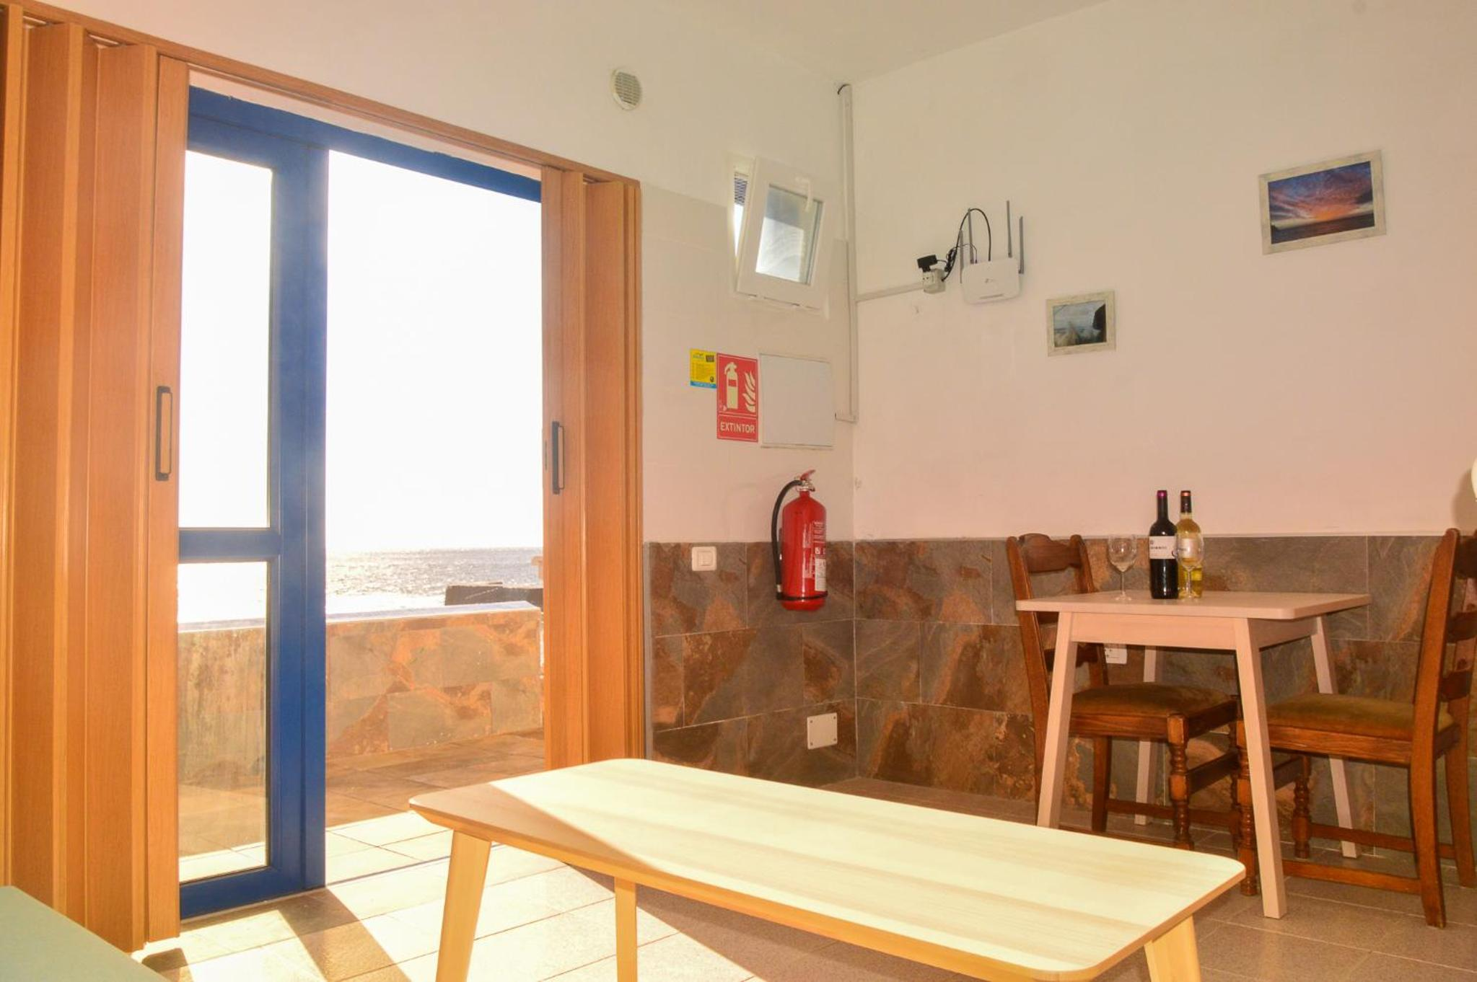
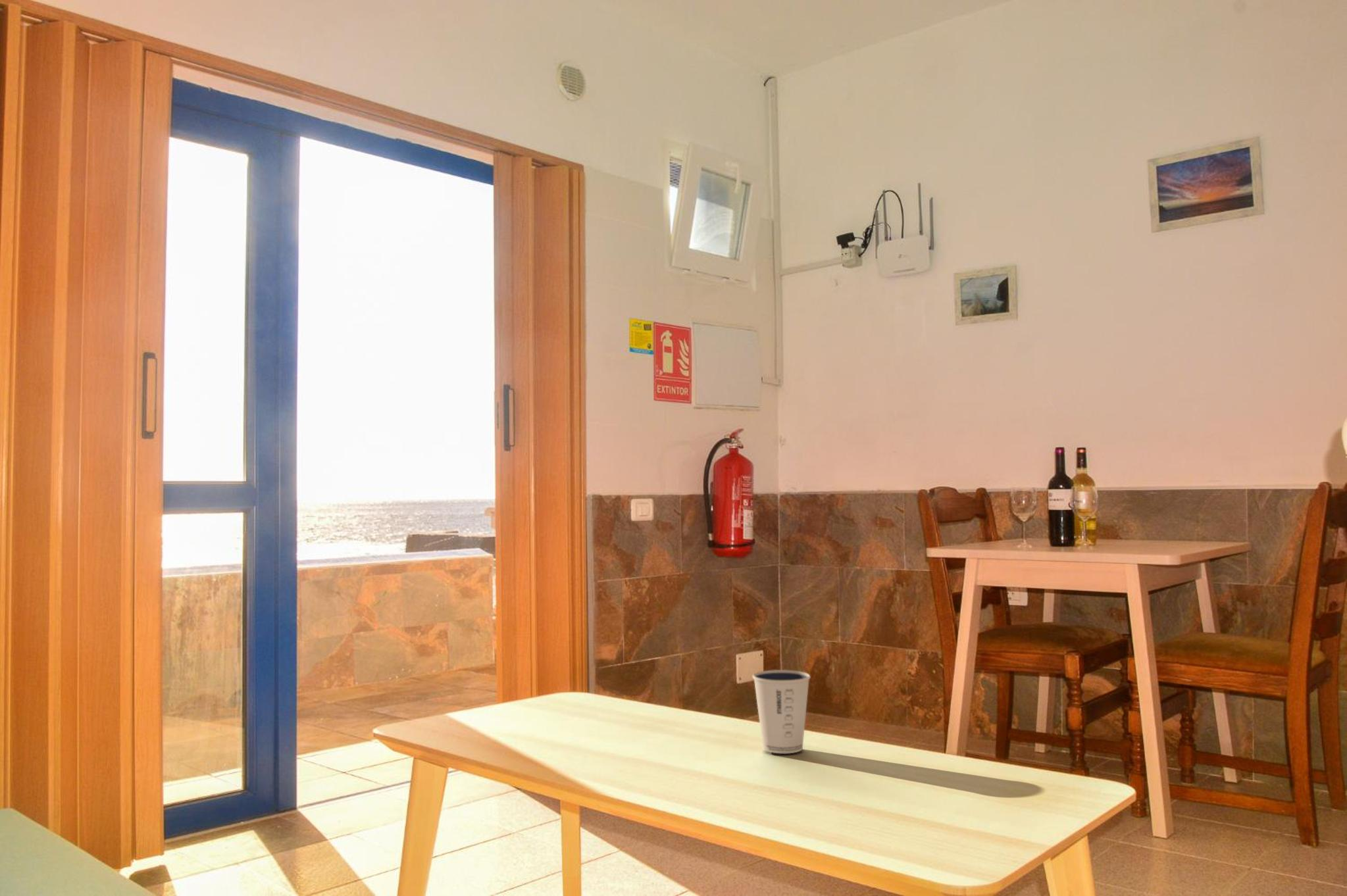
+ dixie cup [752,669,811,754]
